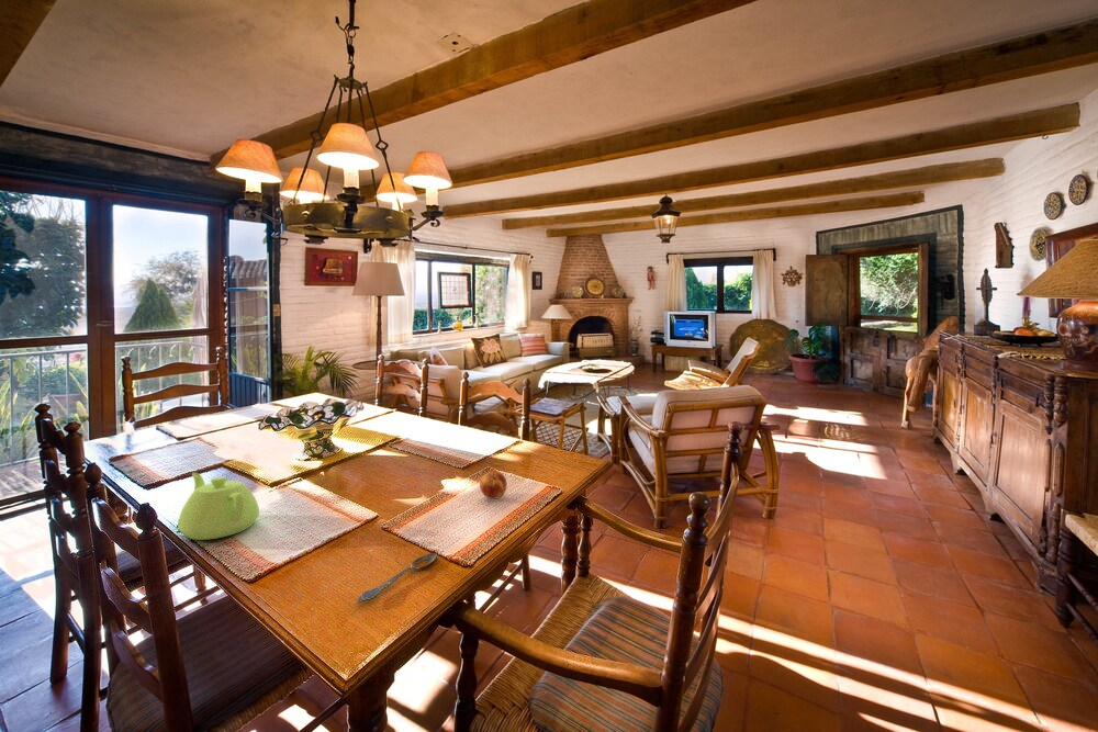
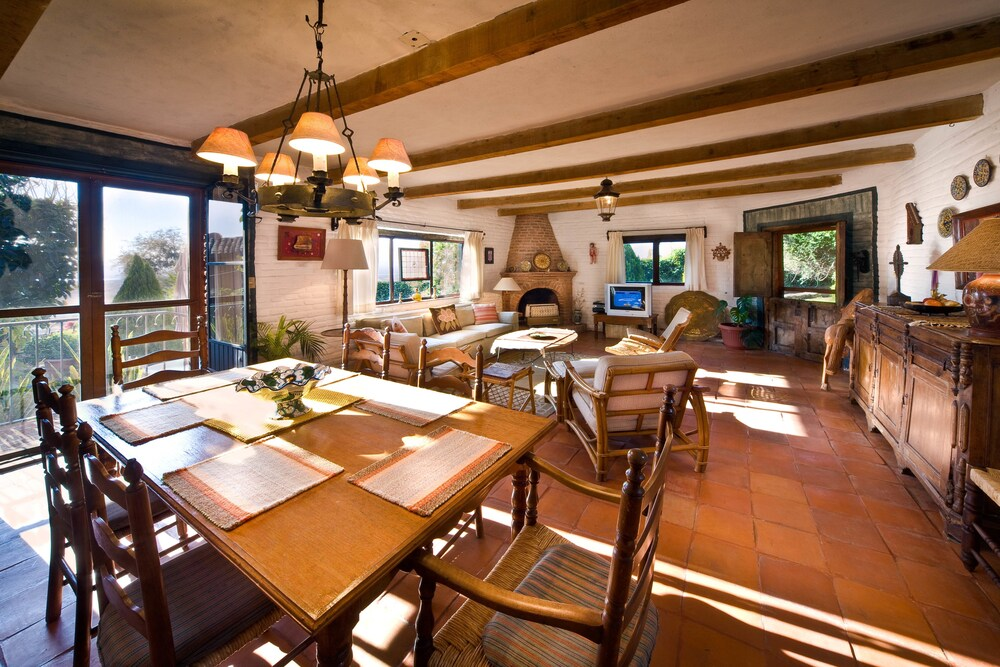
- spoon [355,552,438,605]
- fruit [479,470,508,500]
- teapot [177,472,260,541]
